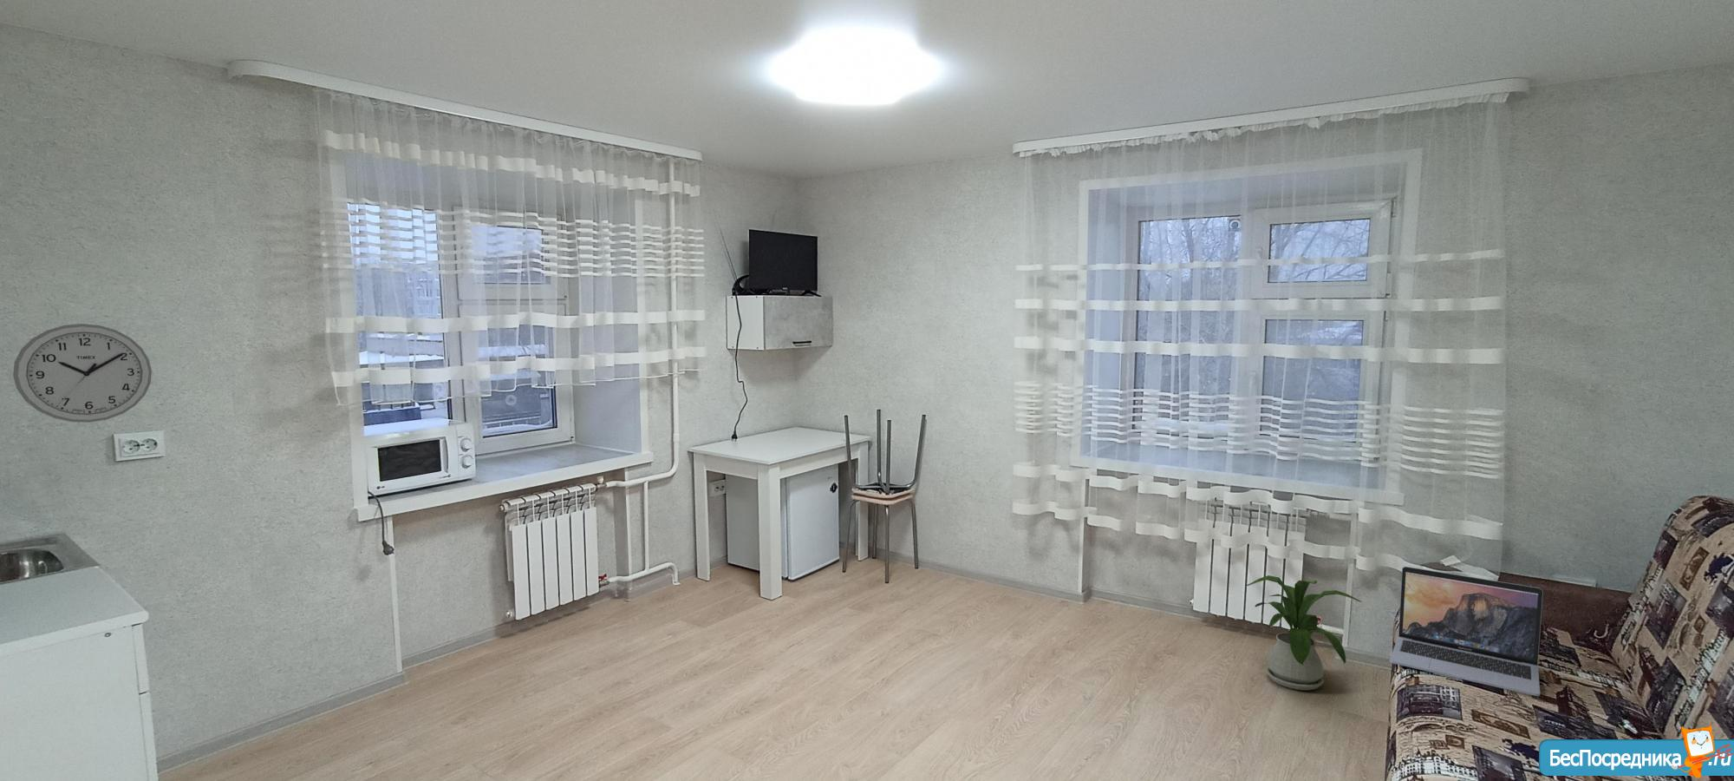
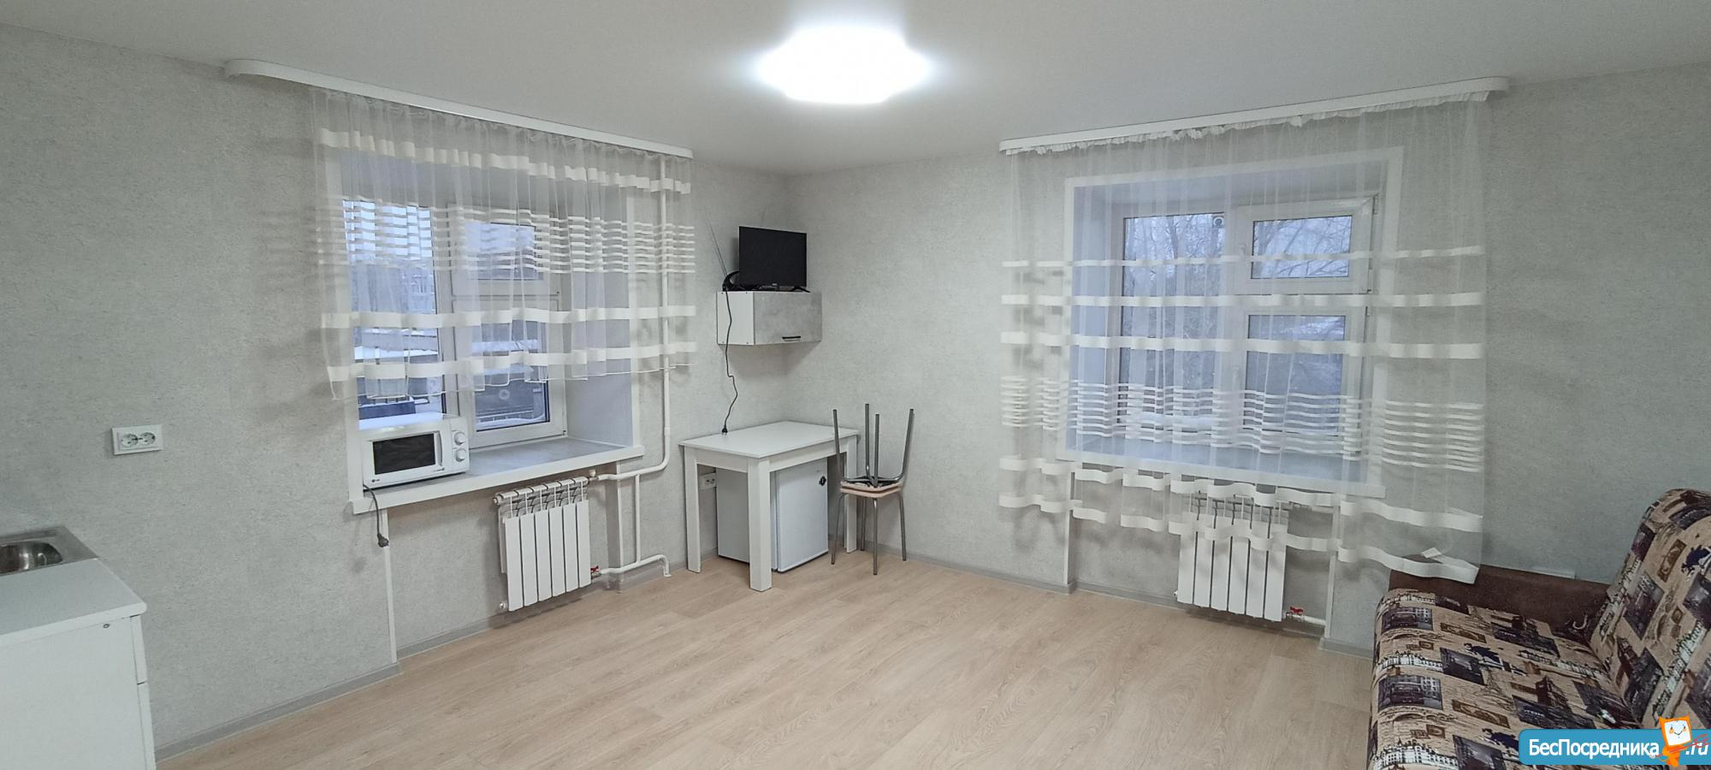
- laptop [1389,565,1544,697]
- wall clock [12,323,153,424]
- house plant [1245,574,1364,690]
